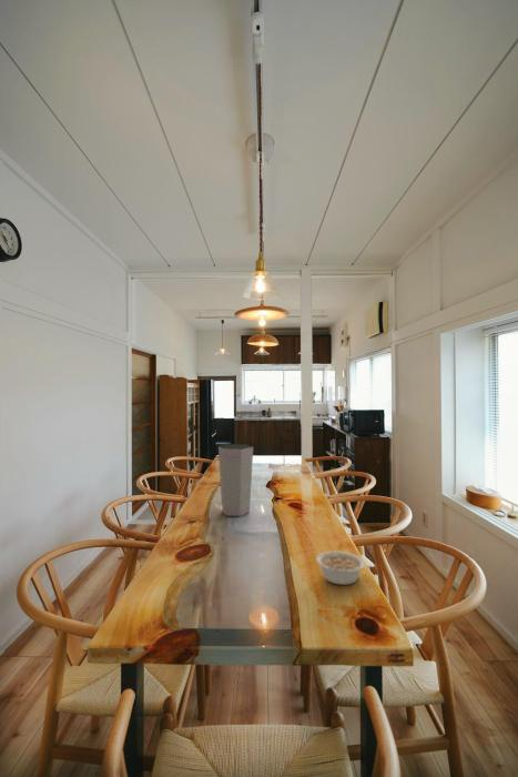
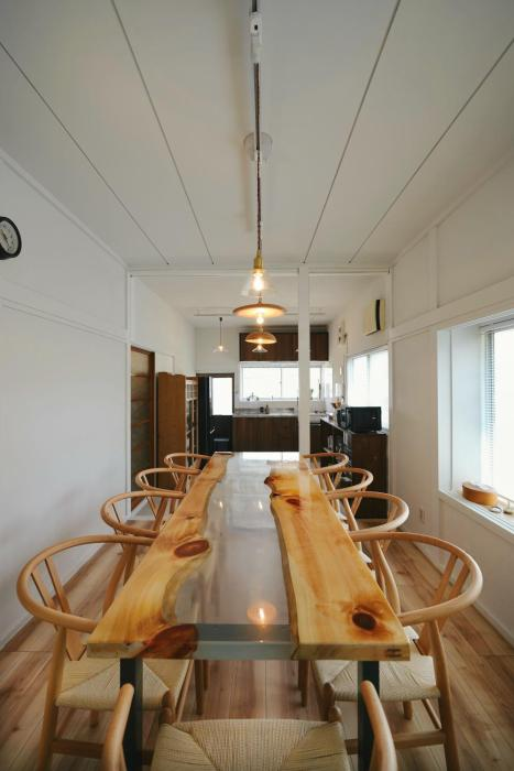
- vase [217,443,254,517]
- legume [315,551,373,586]
